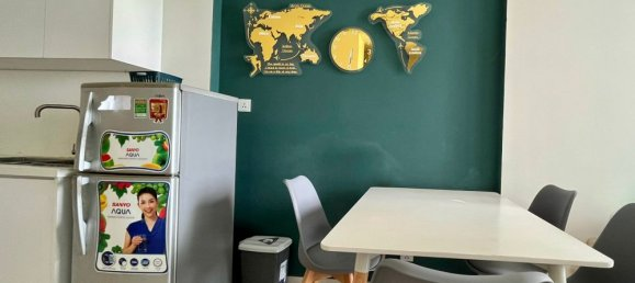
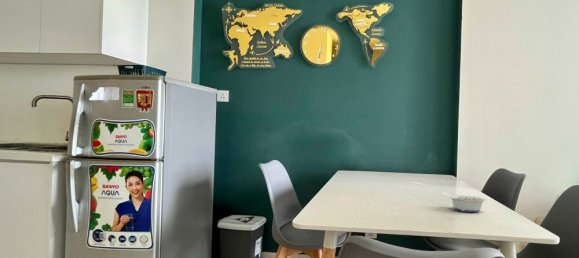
+ legume [442,192,487,213]
